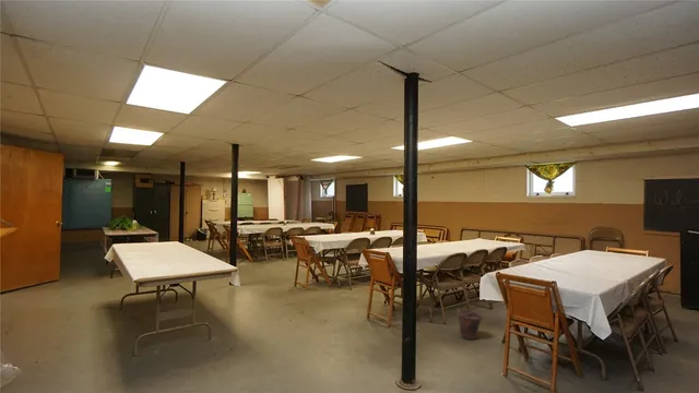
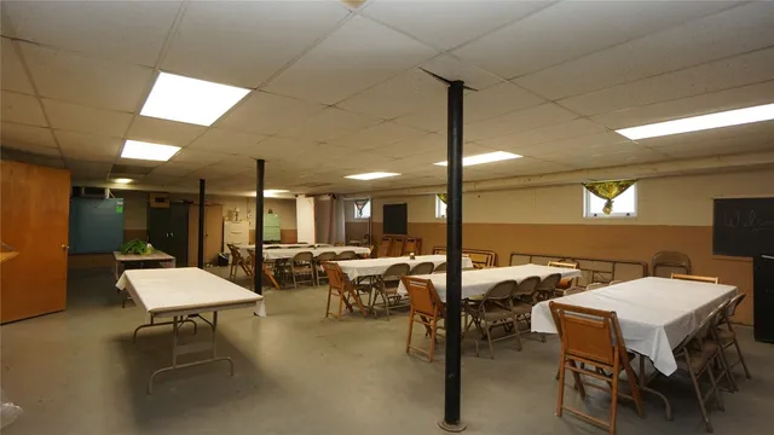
- bucket [454,308,485,341]
